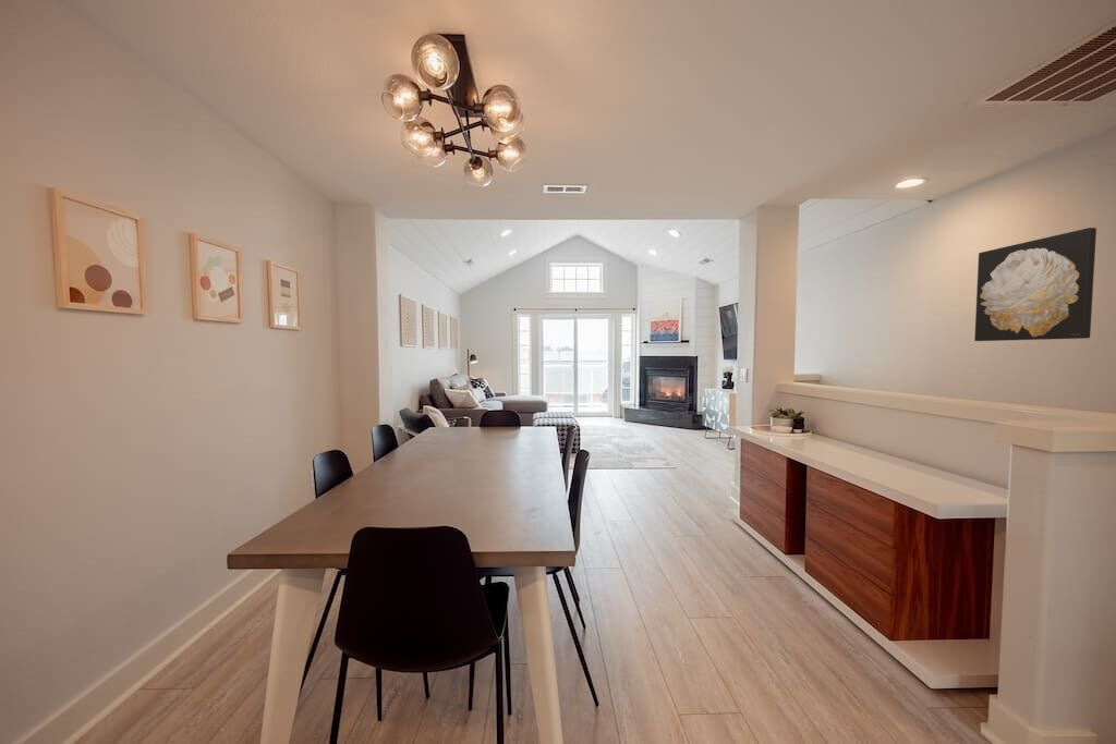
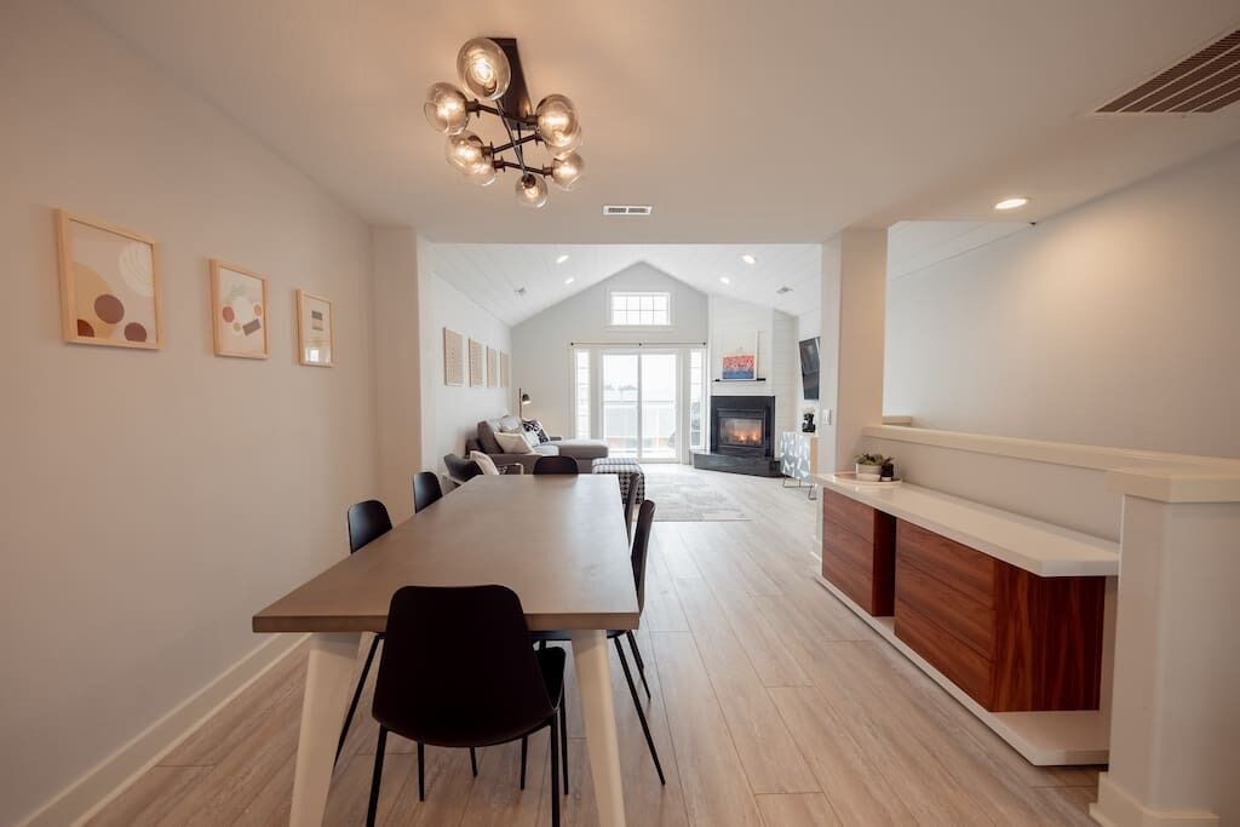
- wall art [973,227,1097,342]
